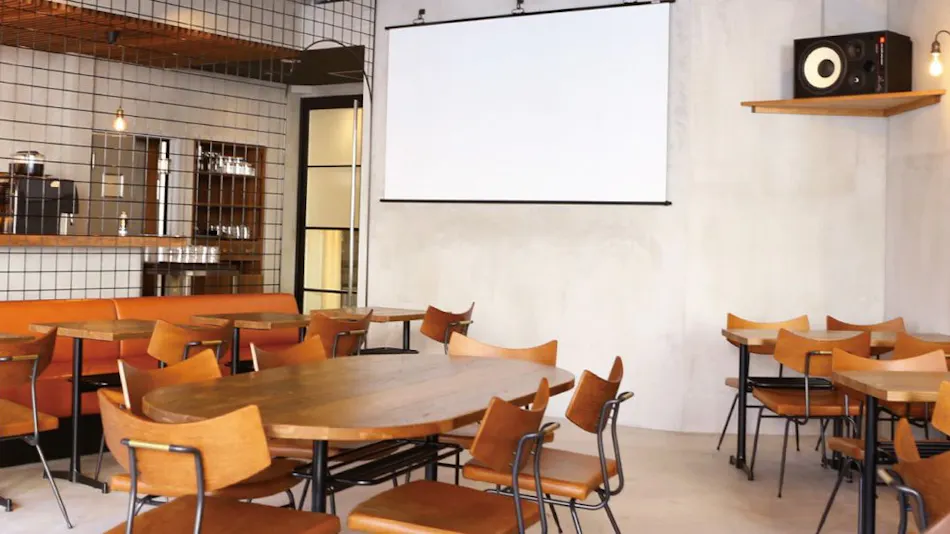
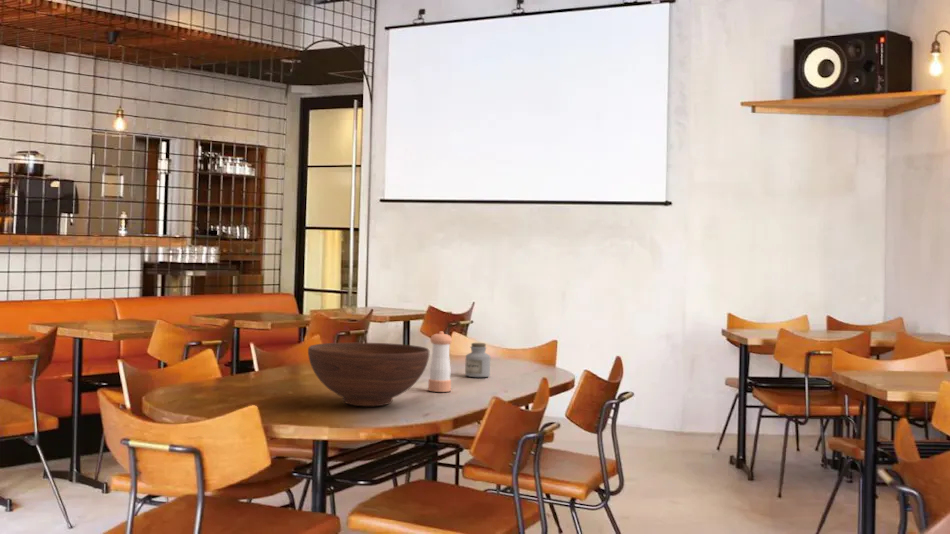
+ fruit bowl [307,342,430,407]
+ jar [464,342,492,378]
+ pepper shaker [427,330,453,393]
